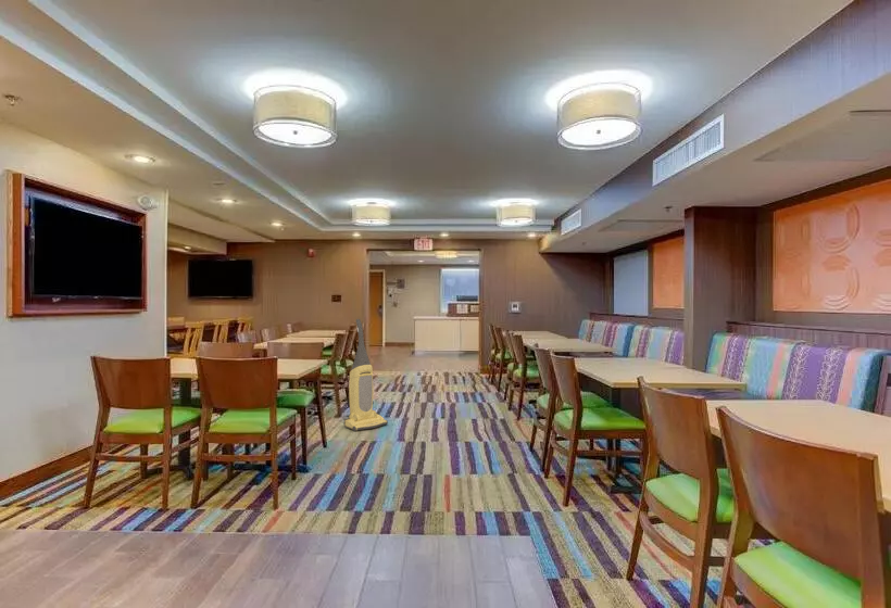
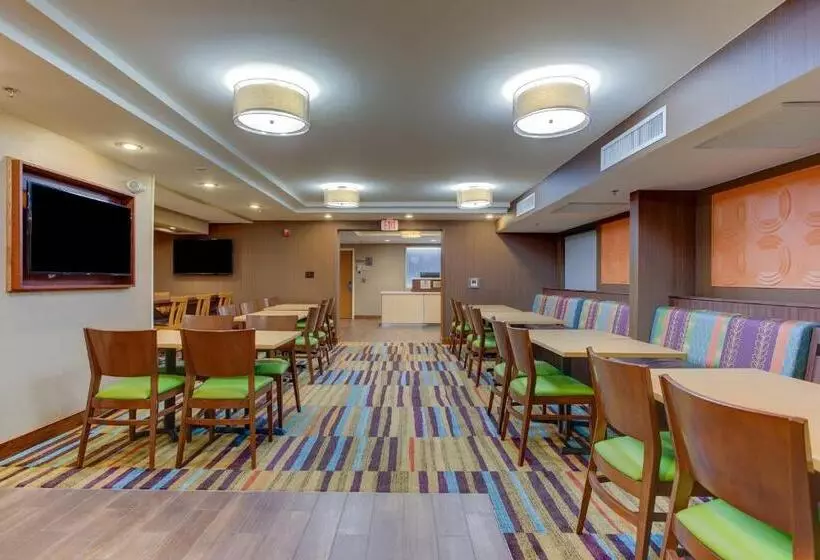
- vacuum cleaner [343,318,389,432]
